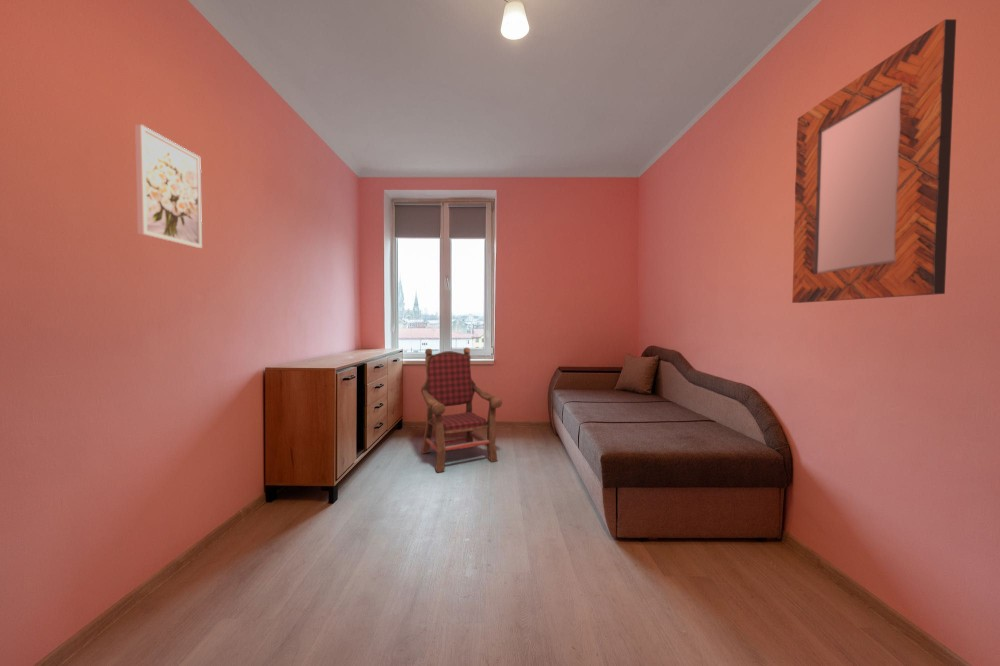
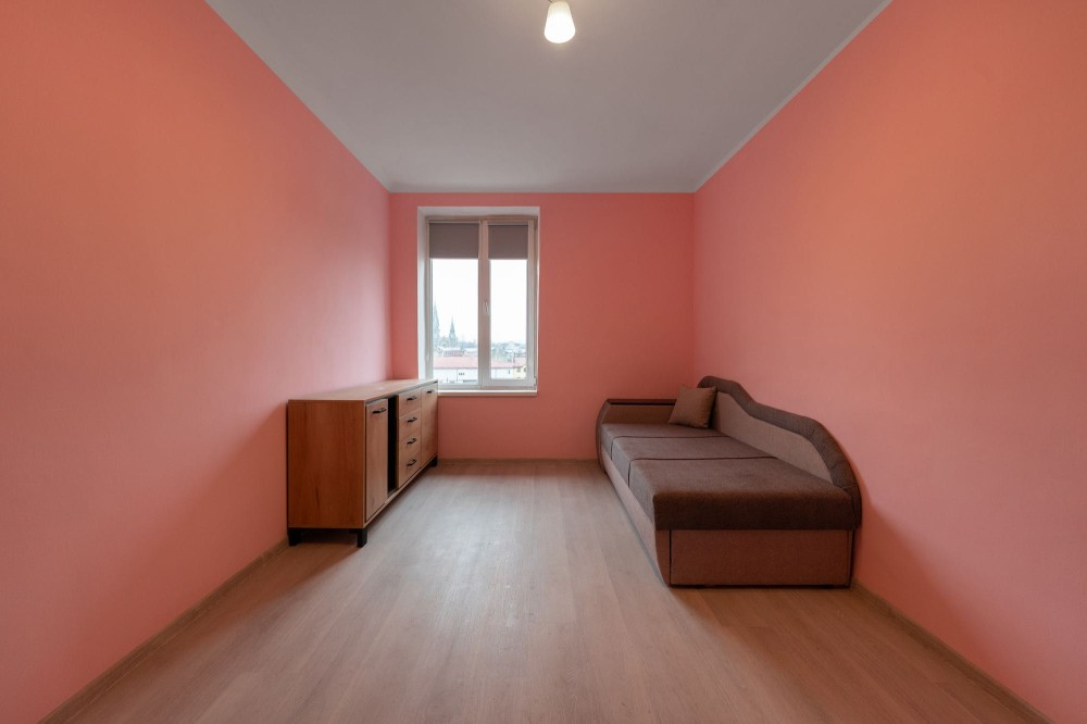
- armchair [420,347,503,474]
- wall art [134,124,203,249]
- home mirror [791,18,957,304]
